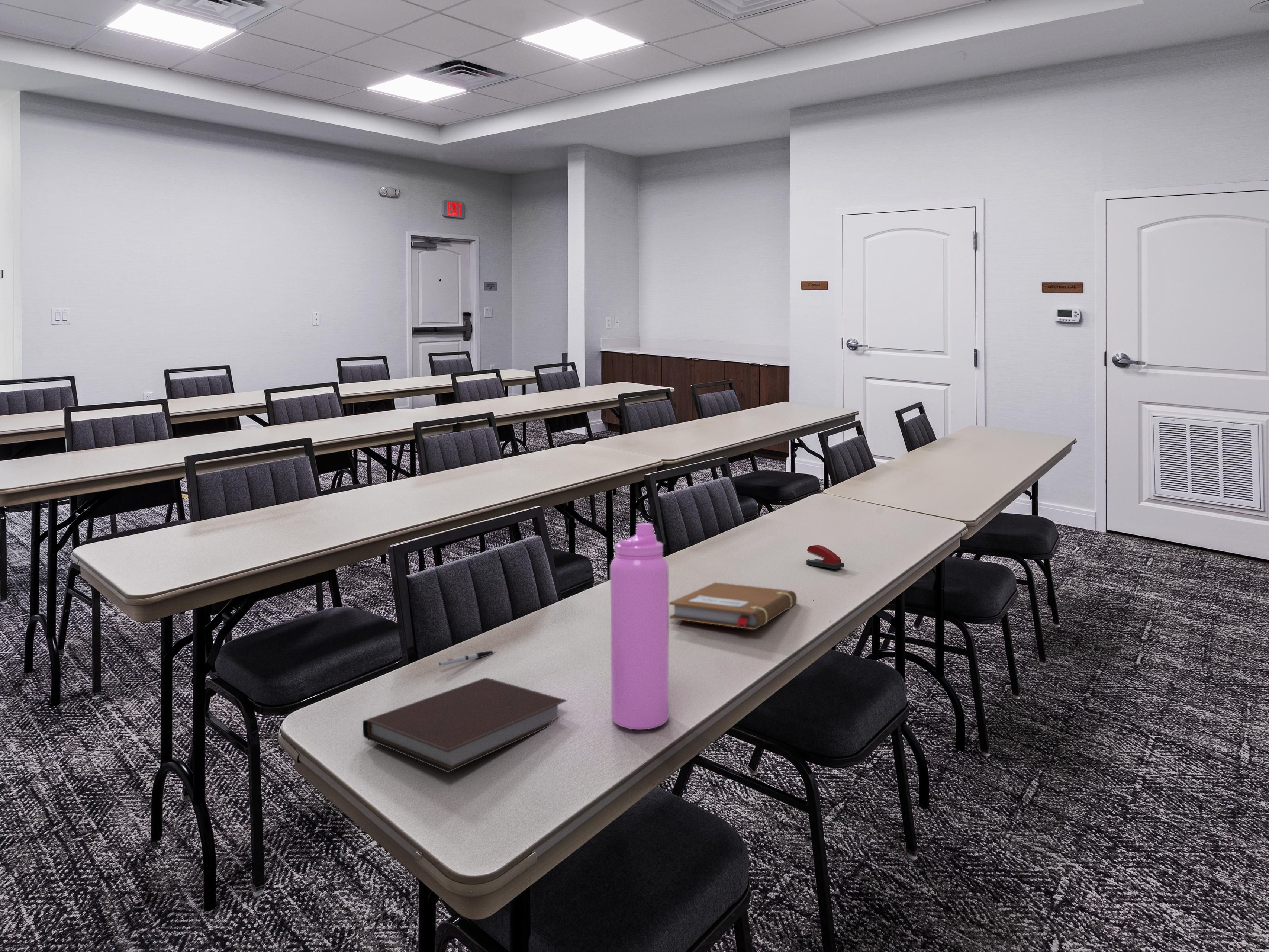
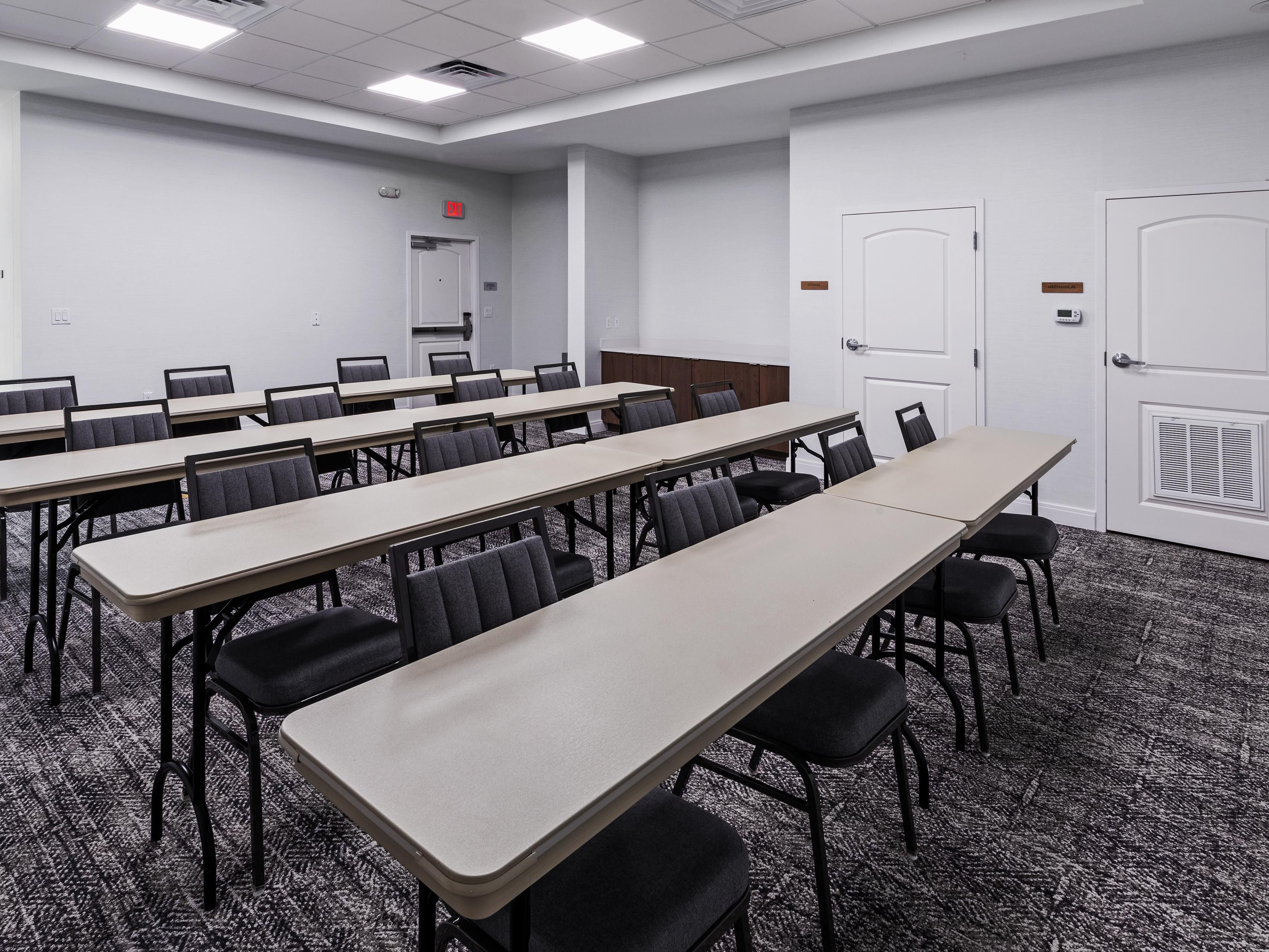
- notebook [362,678,567,773]
- pen [438,650,498,666]
- stapler [806,544,844,569]
- notebook [669,582,797,630]
- water bottle [610,522,669,730]
